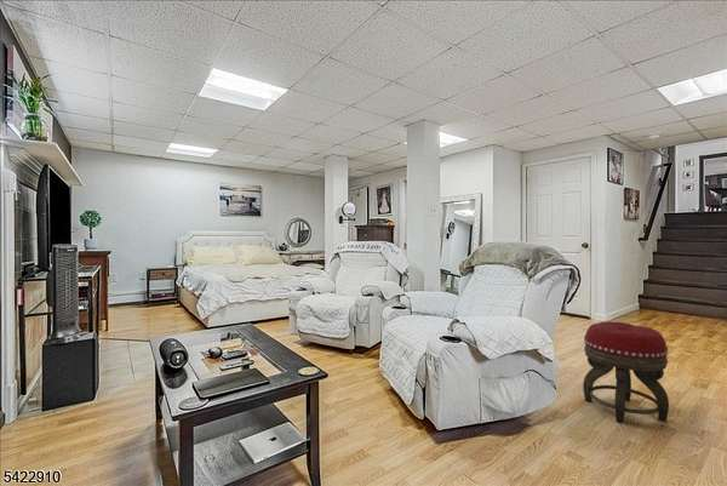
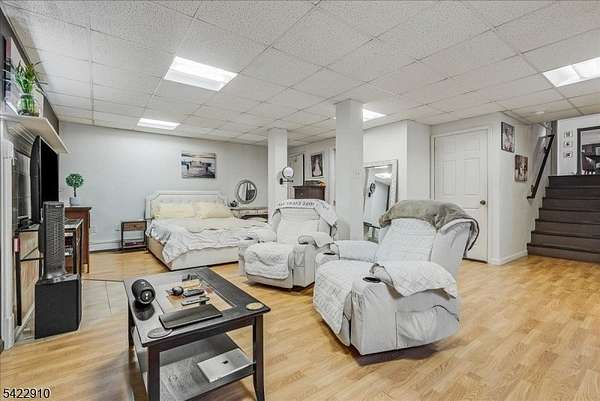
- footstool [582,320,670,424]
